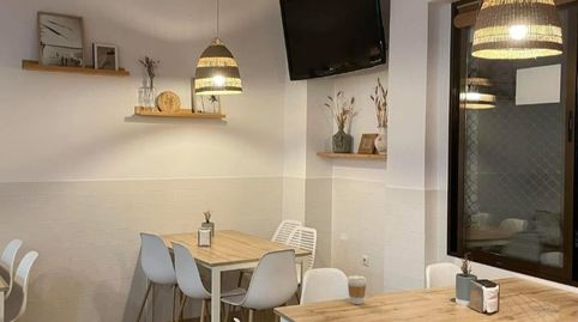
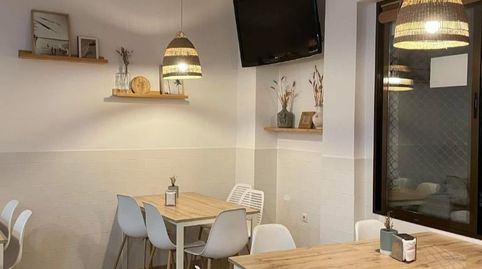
- coffee cup [347,274,368,305]
